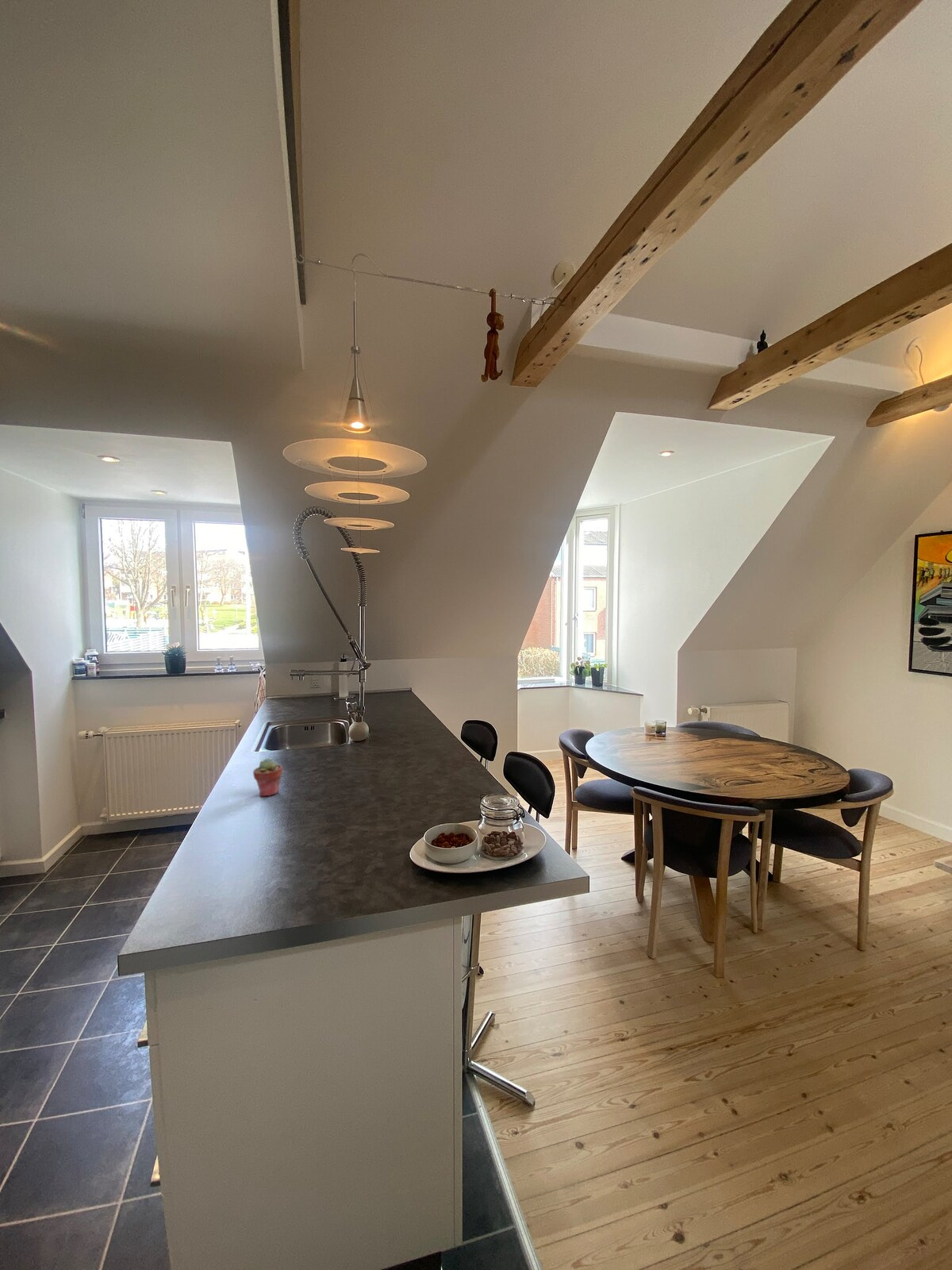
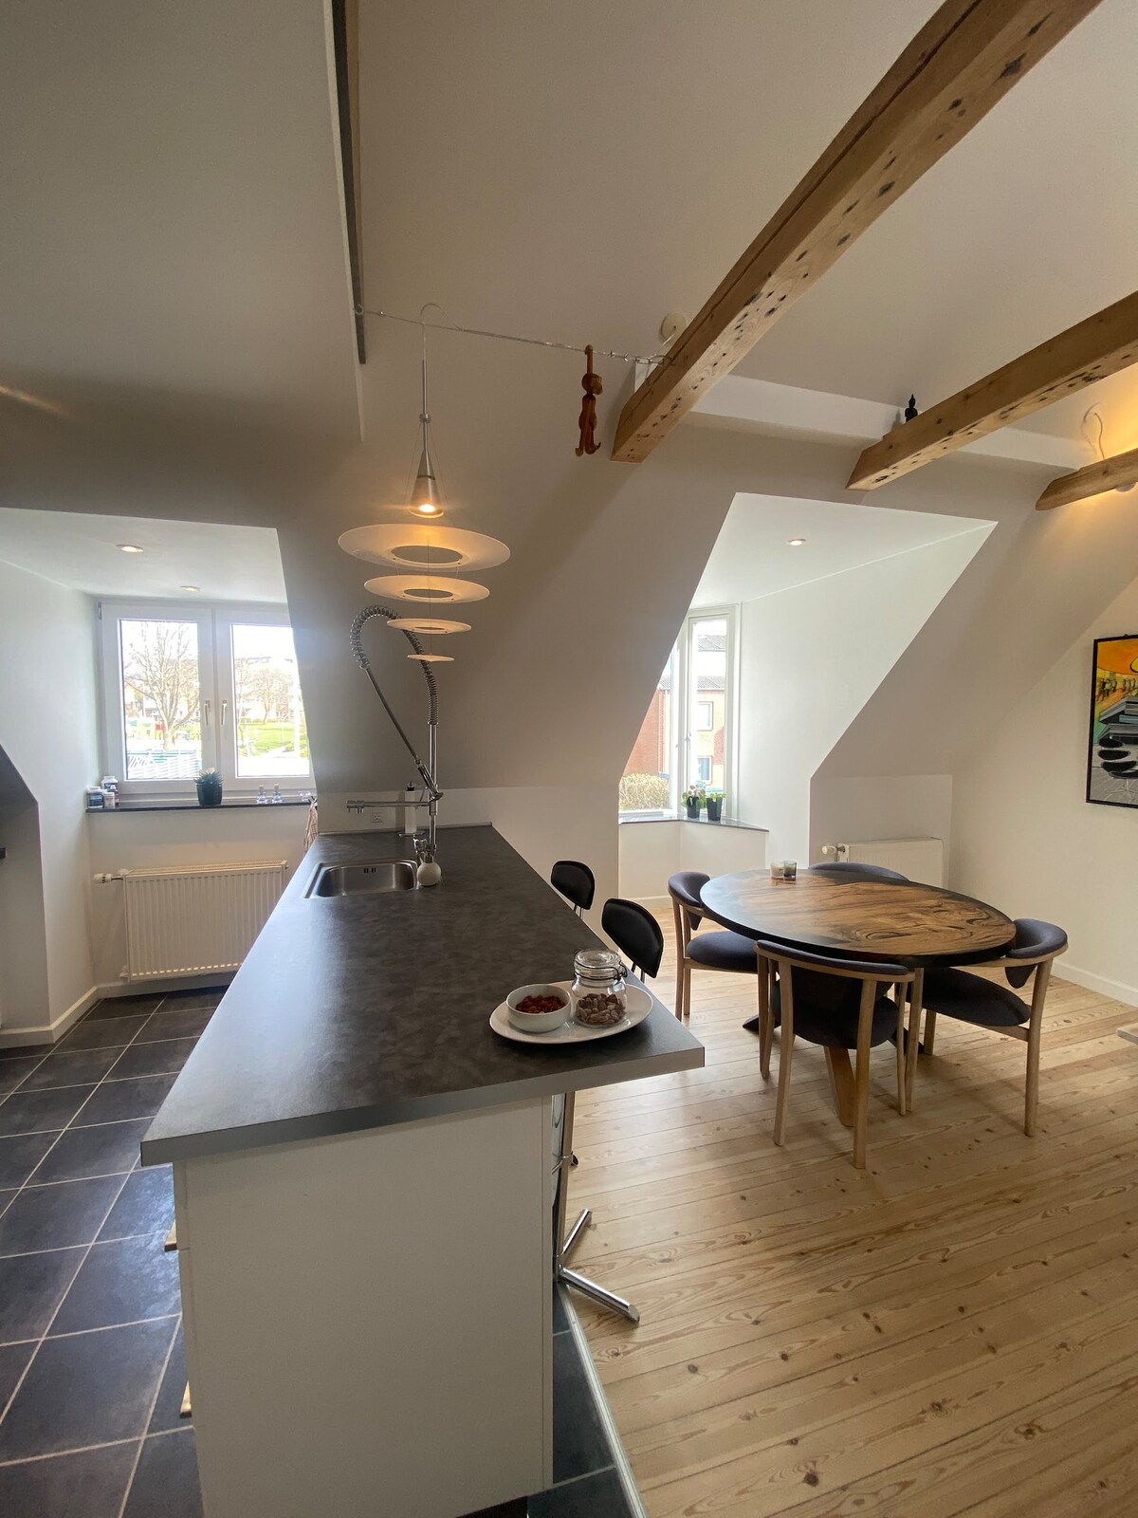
- potted succulent [252,757,283,798]
